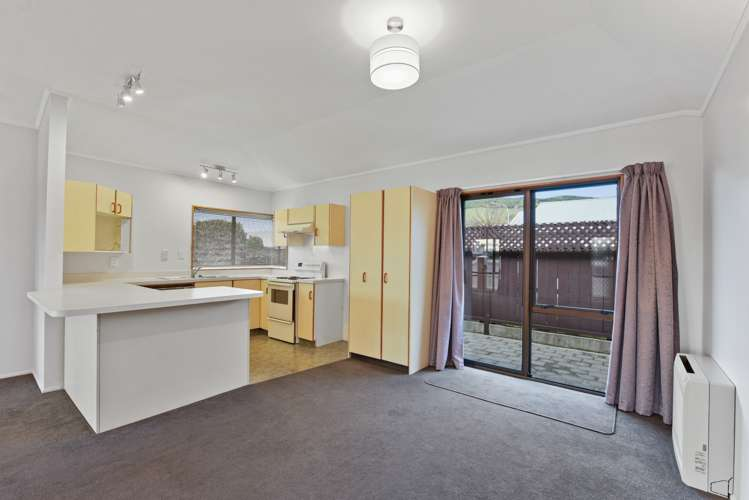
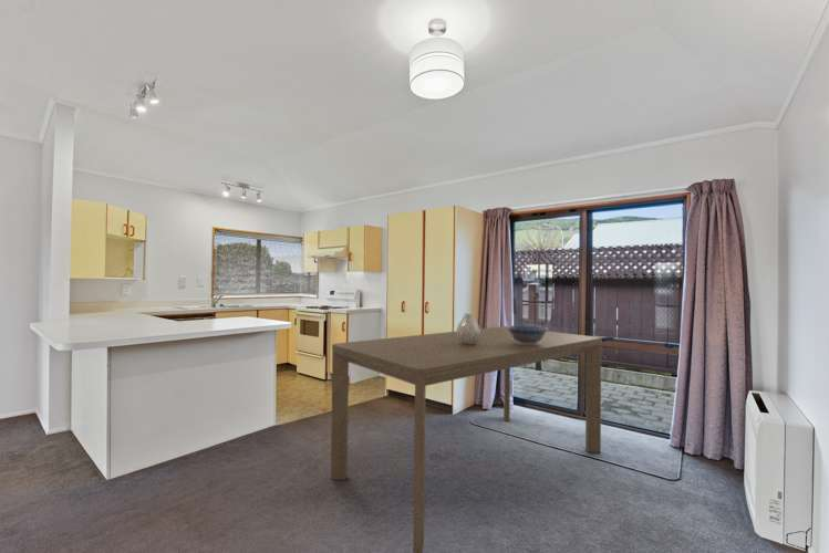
+ dining table [330,325,602,553]
+ vase [455,312,480,345]
+ decorative bowl [505,324,550,345]
